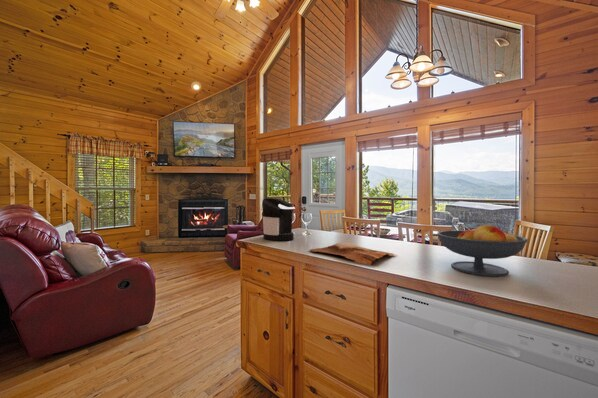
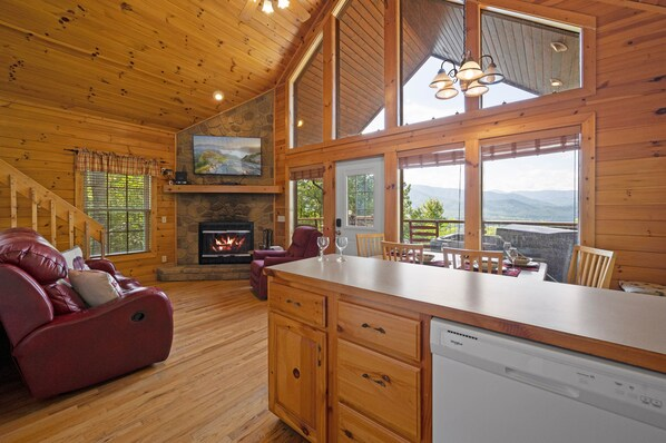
- fruit bowl [436,224,529,277]
- cutting board [309,242,398,266]
- coffee maker [261,197,296,242]
